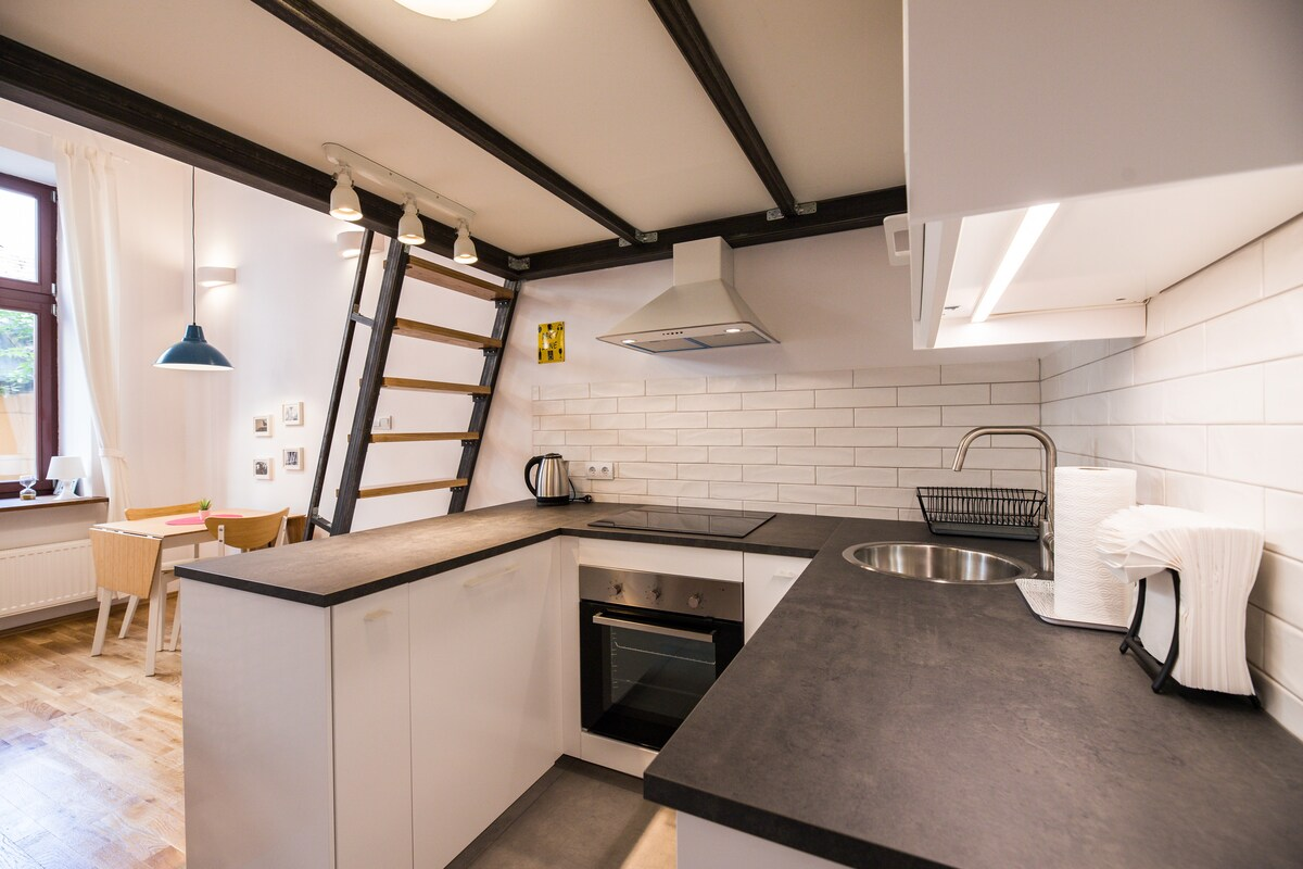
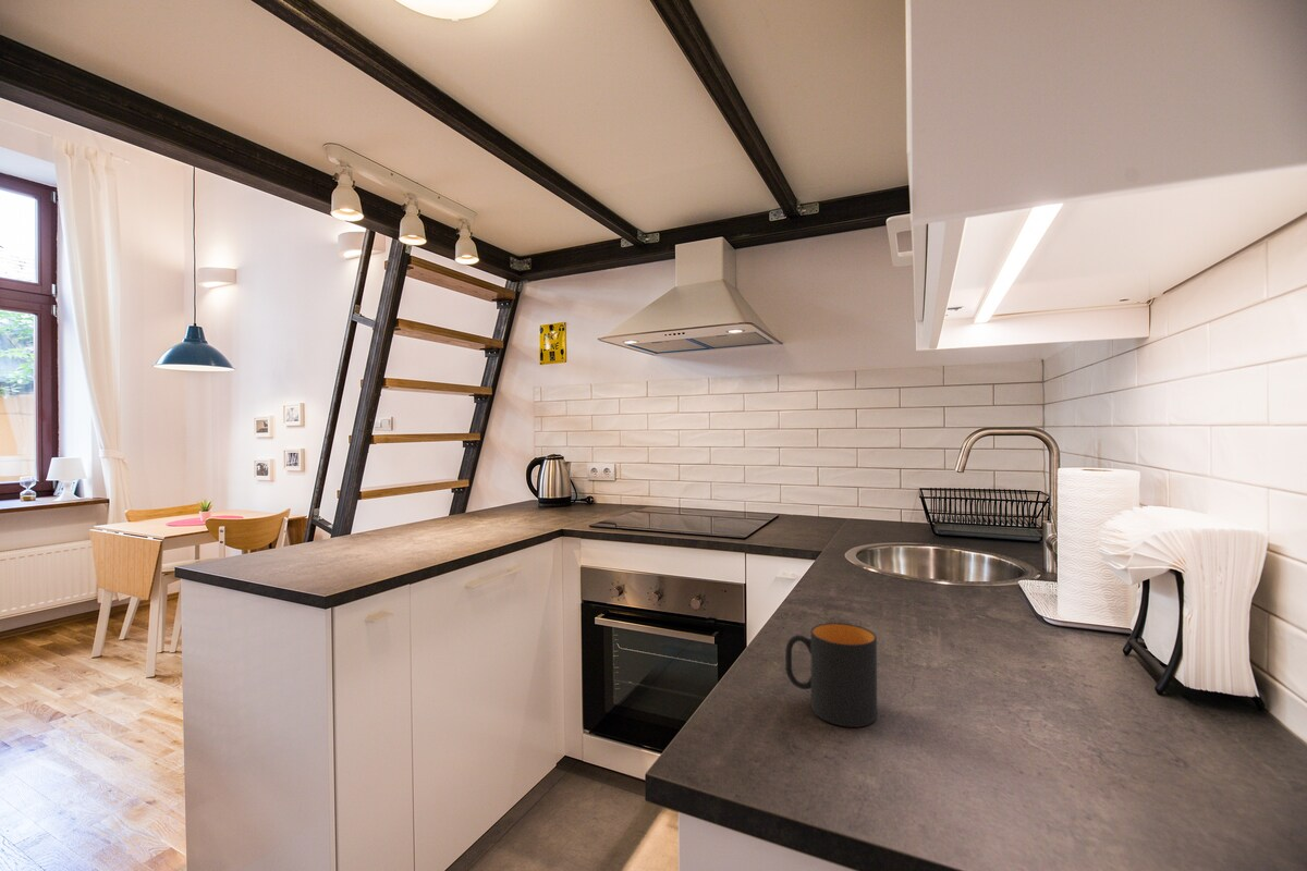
+ mug [784,622,878,728]
